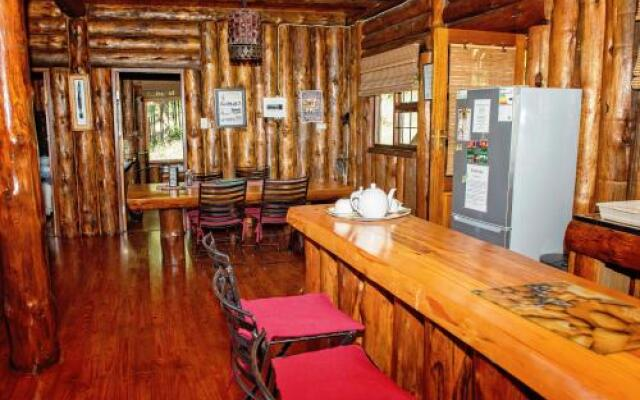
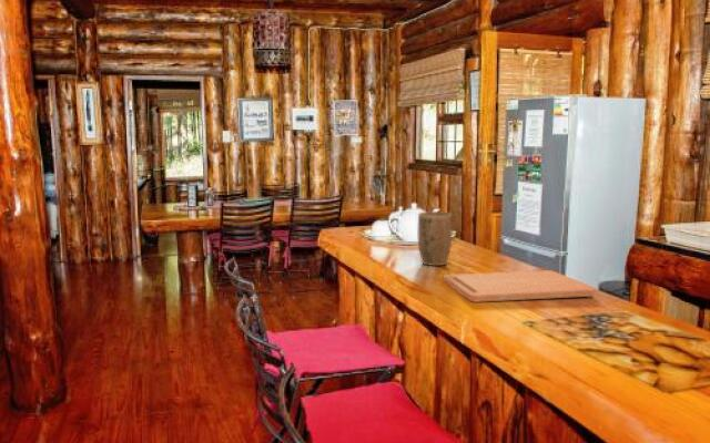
+ cutting board [443,269,596,303]
+ plant pot [417,210,453,267]
